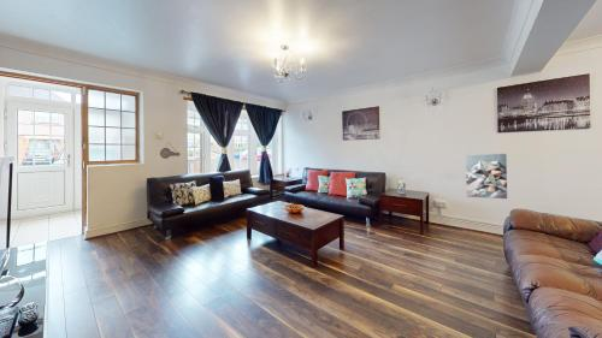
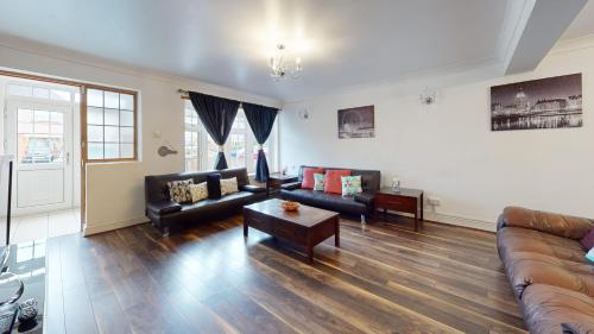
- wall art [465,153,508,200]
